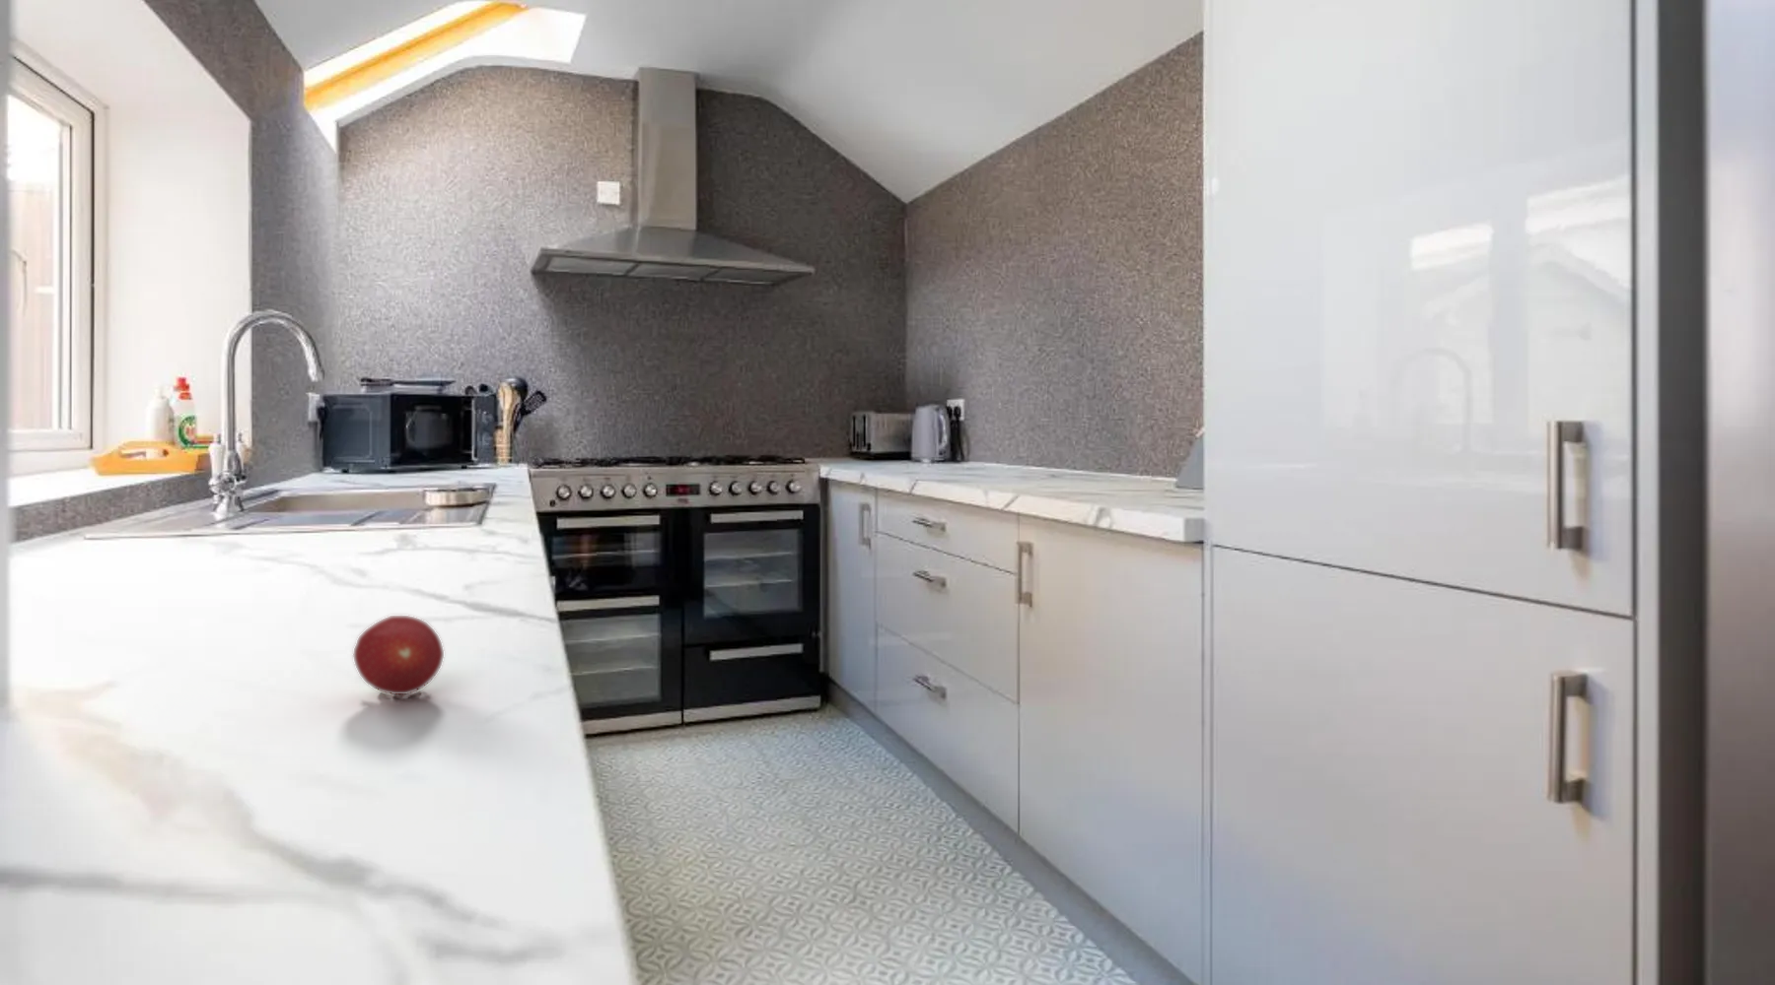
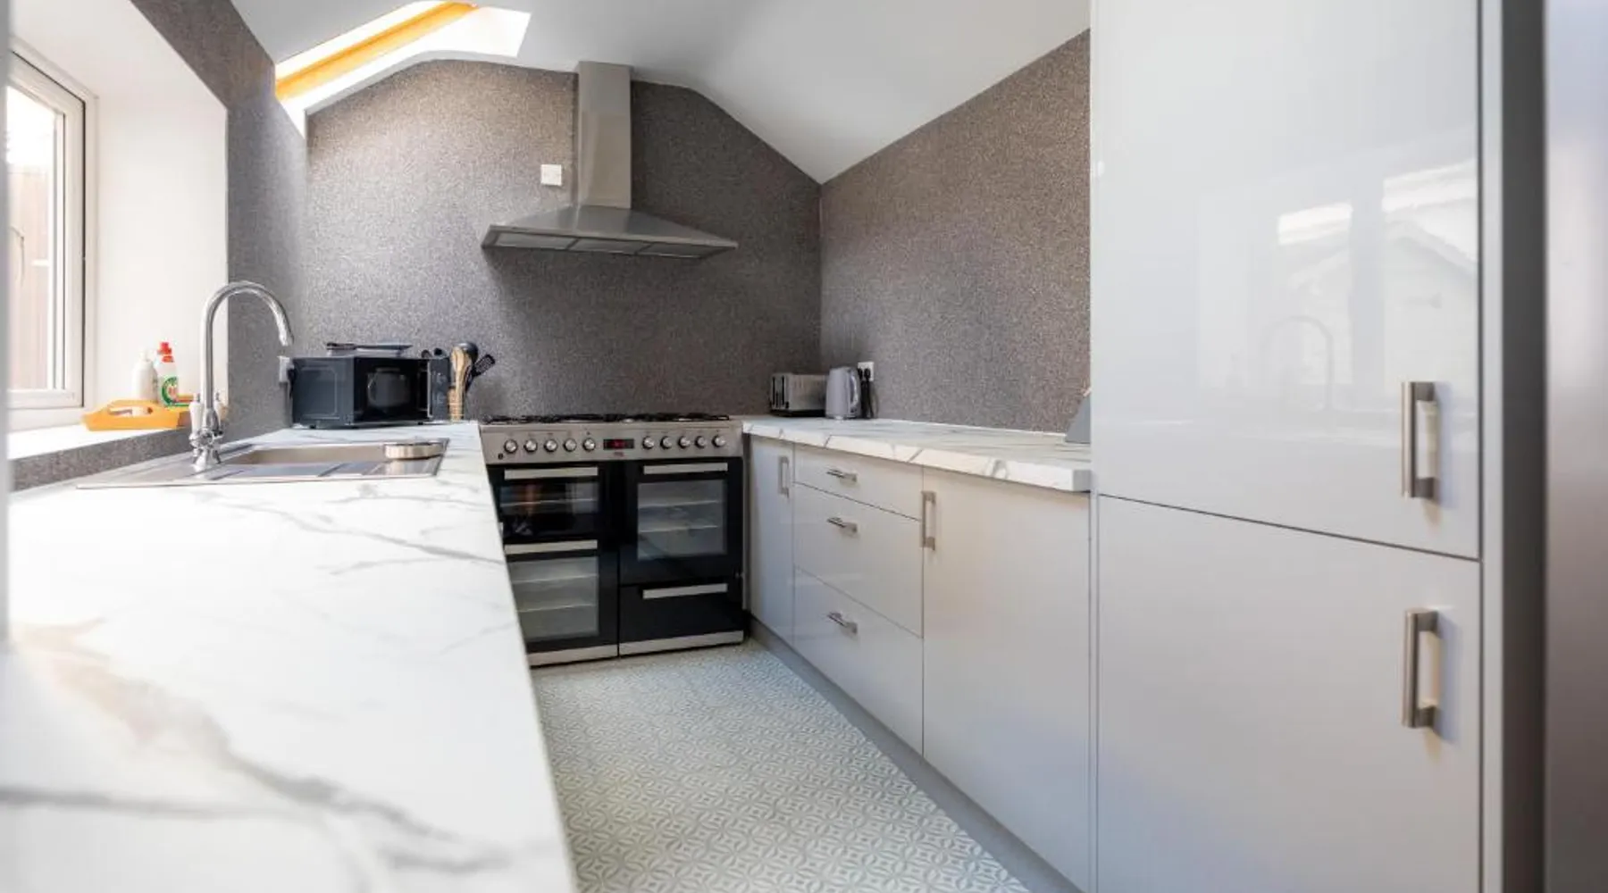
- fruit [352,615,444,695]
